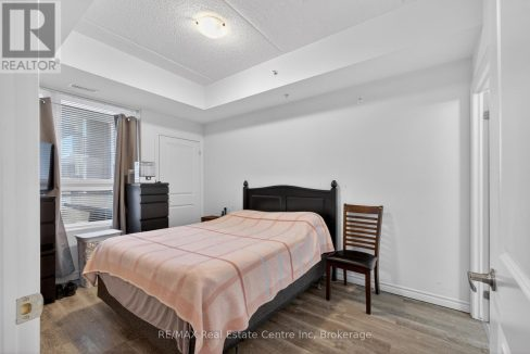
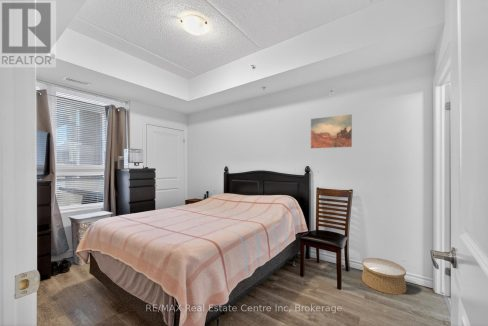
+ woven basket [361,257,408,295]
+ wall art [310,113,353,149]
